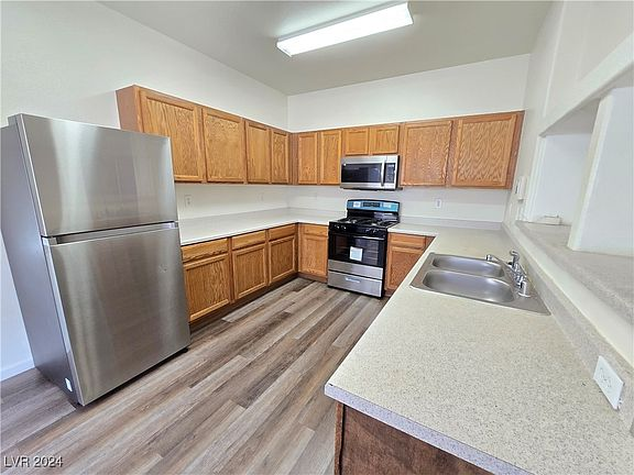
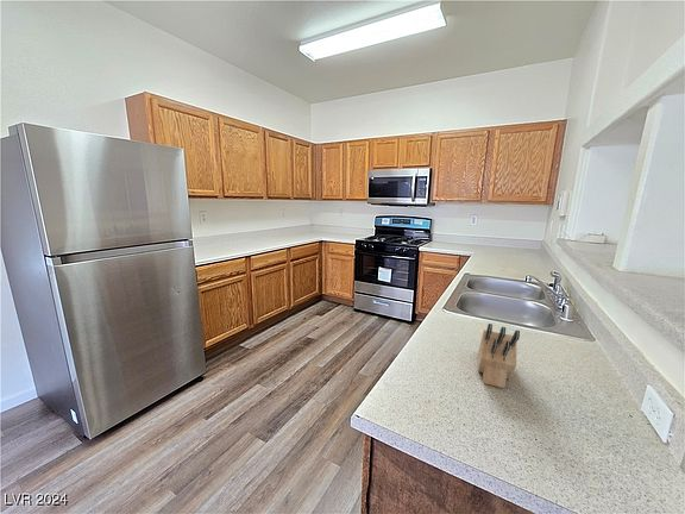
+ knife block [477,322,521,389]
